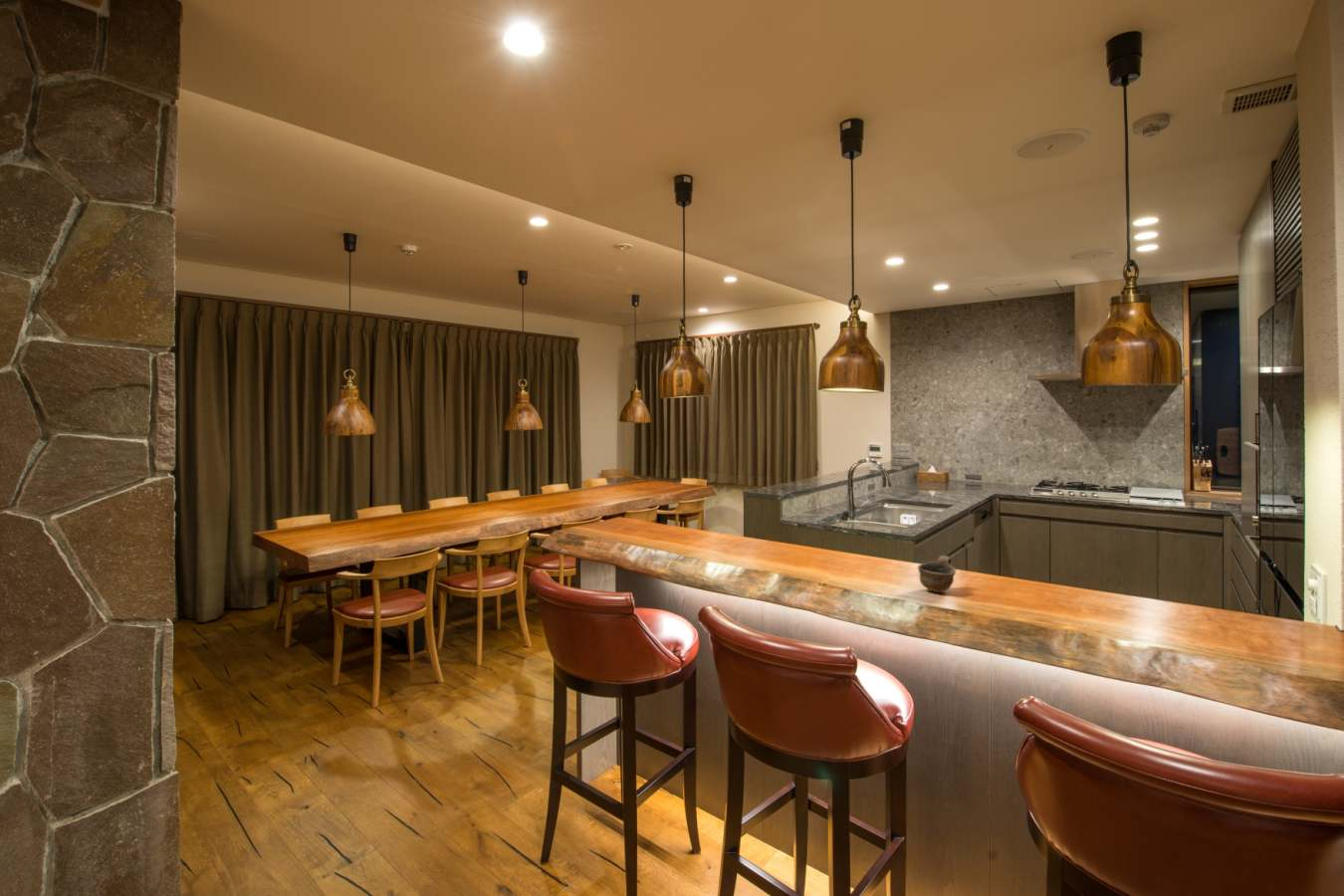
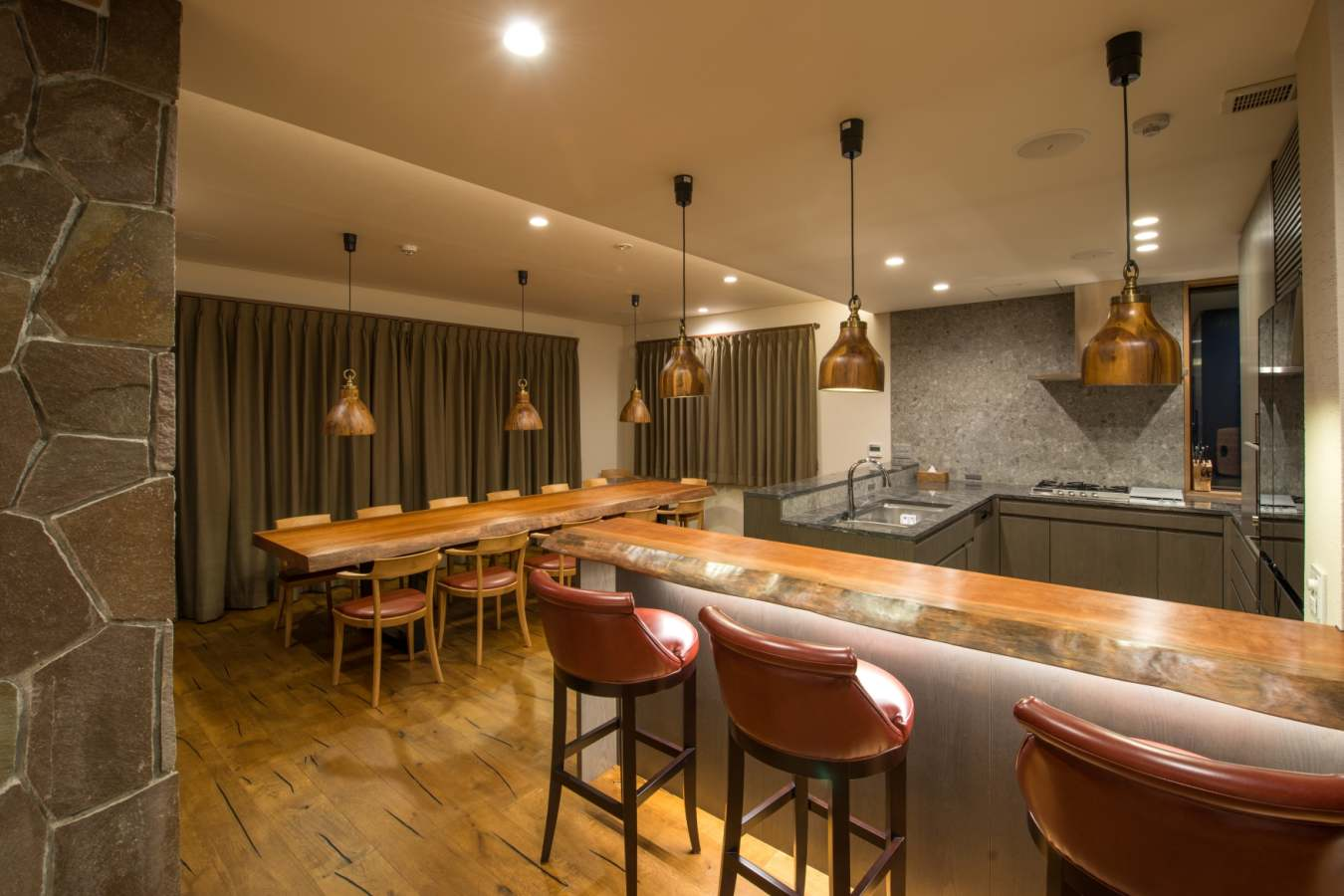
- cup [917,555,957,593]
